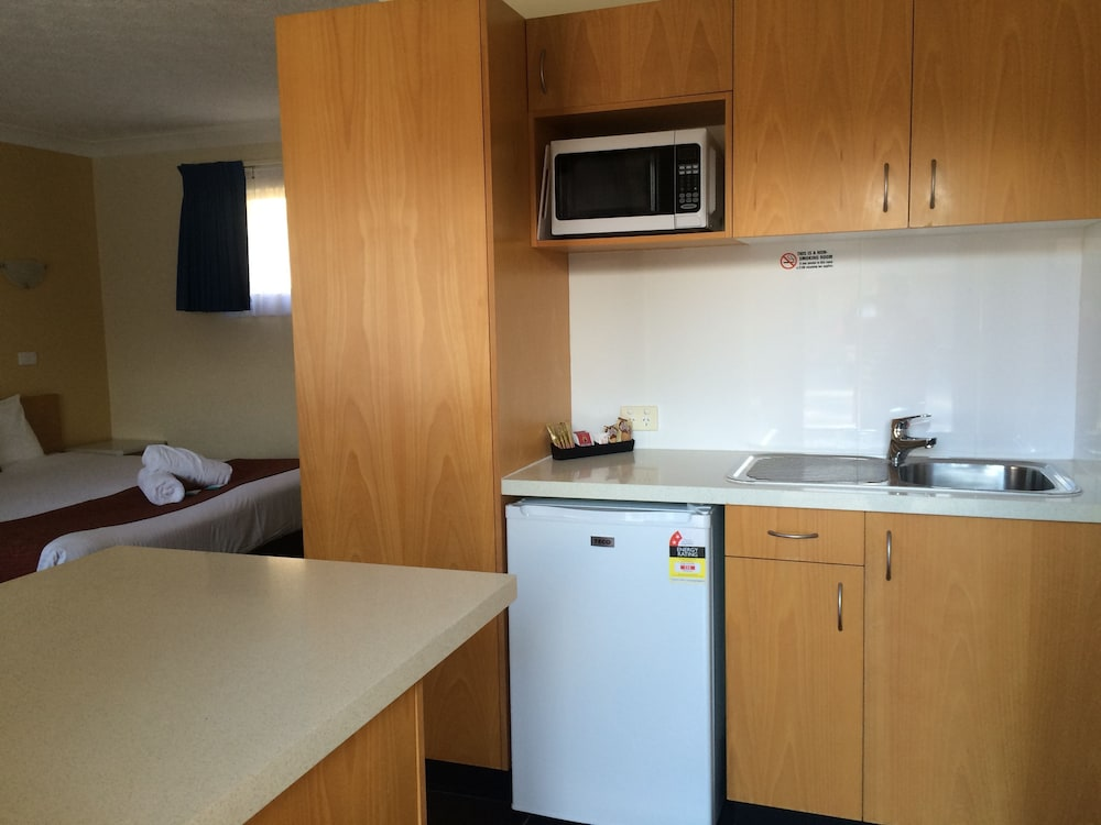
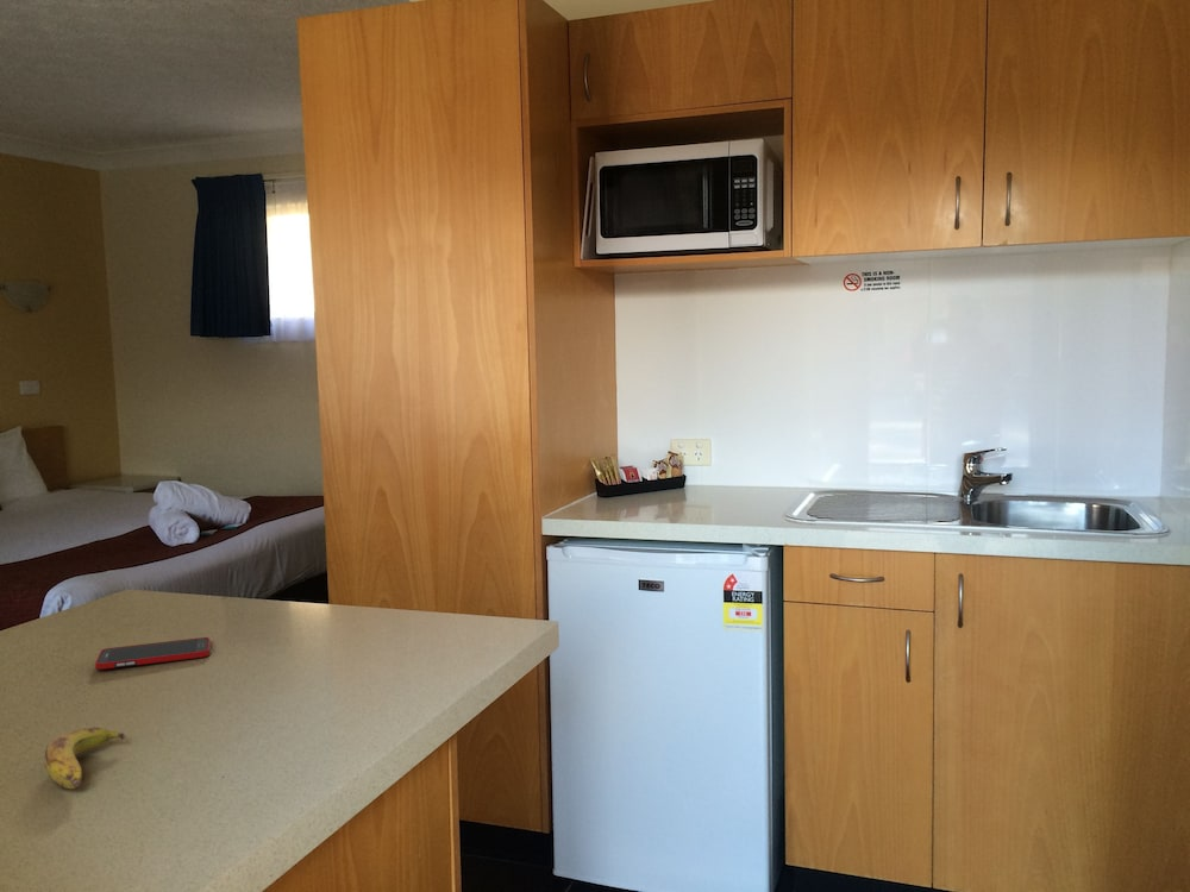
+ banana [43,725,127,790]
+ cell phone [94,636,212,671]
